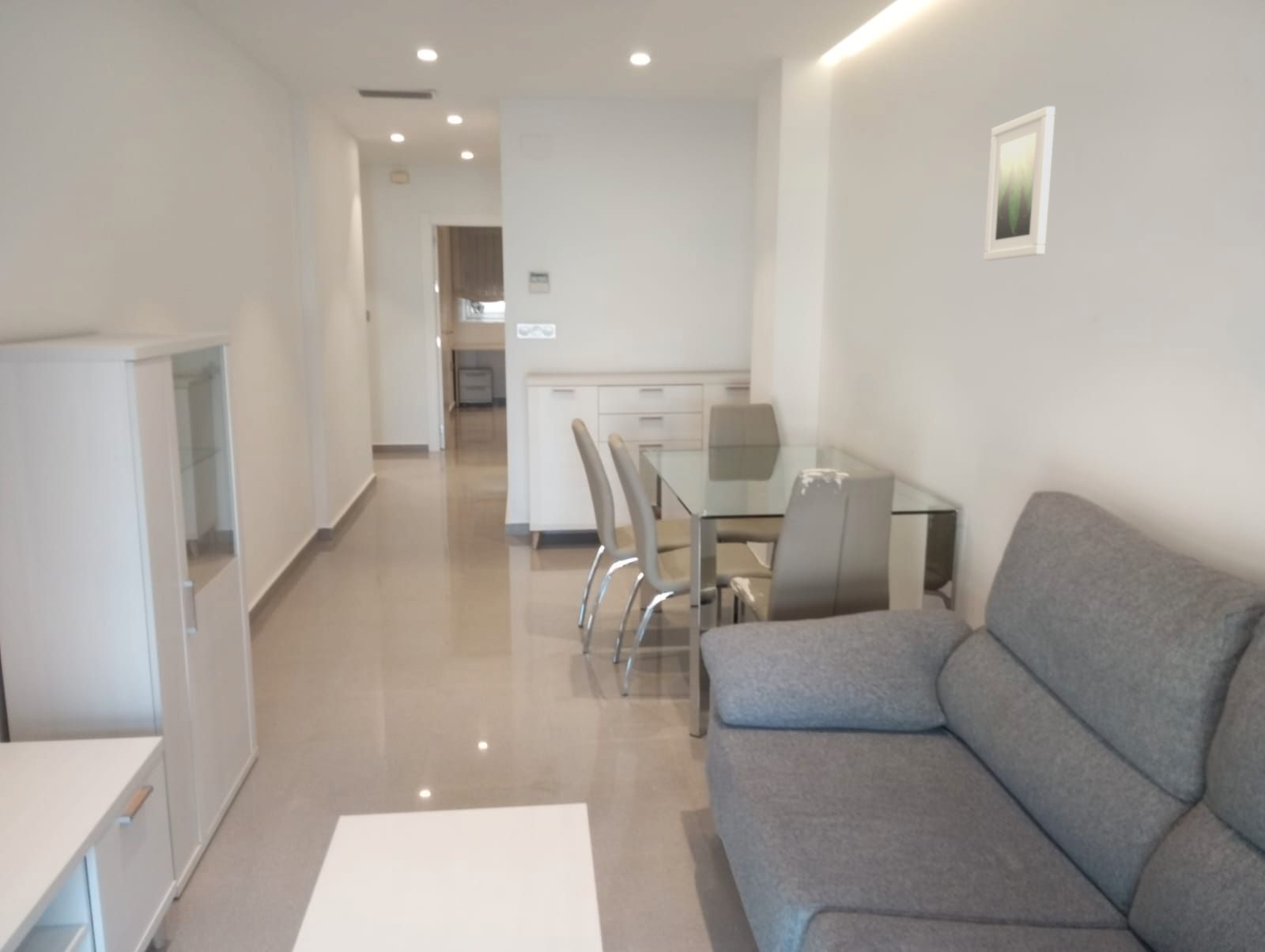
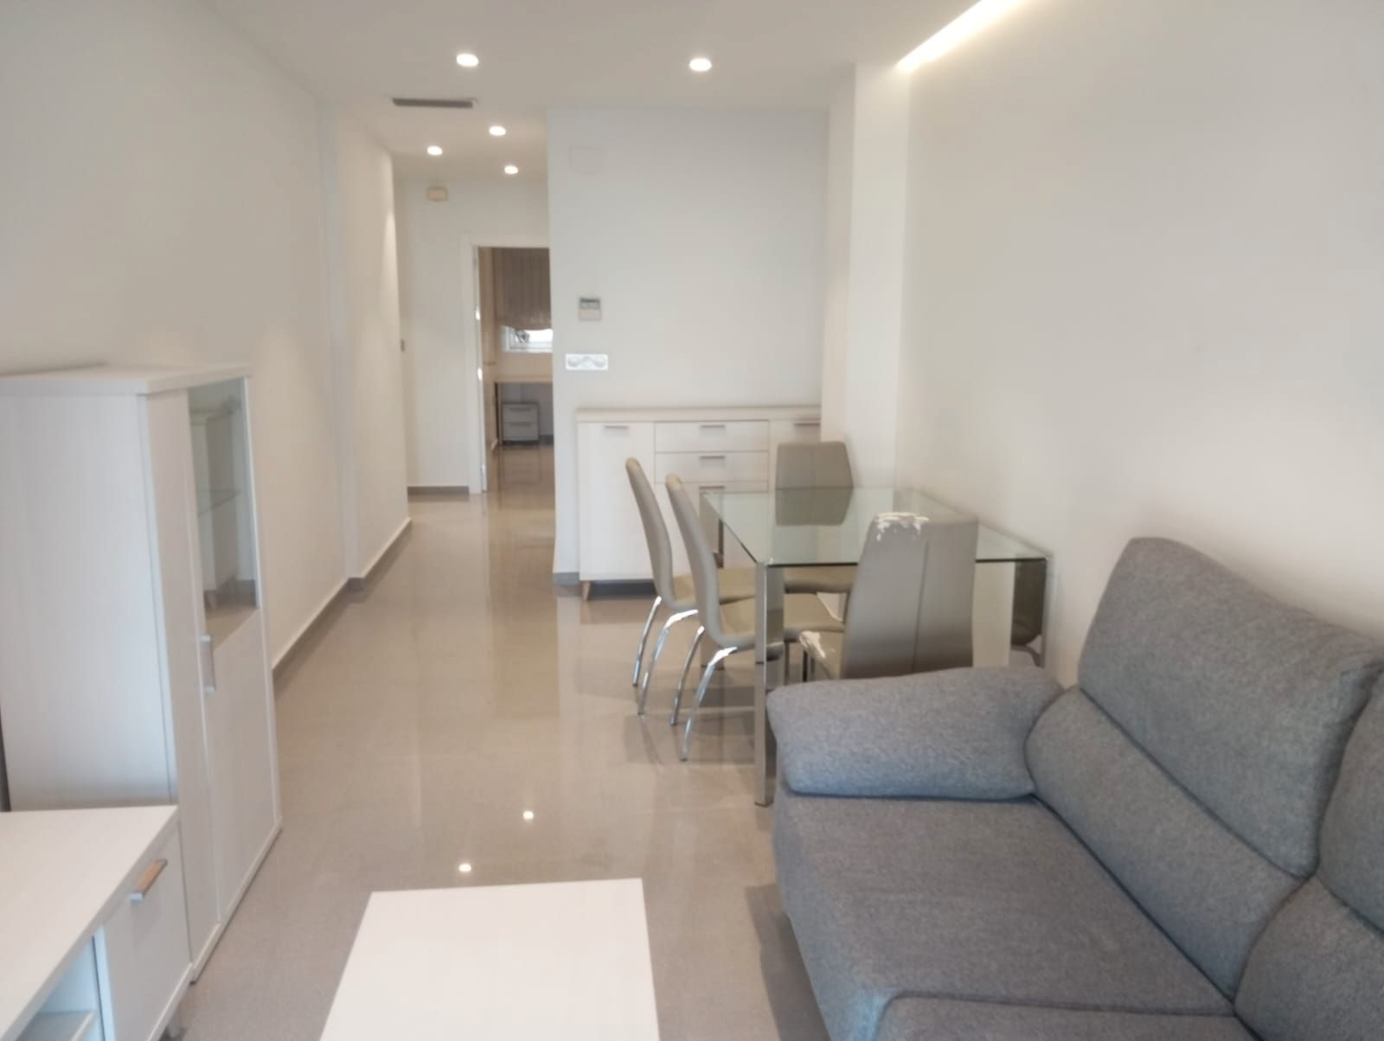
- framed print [983,105,1056,262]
